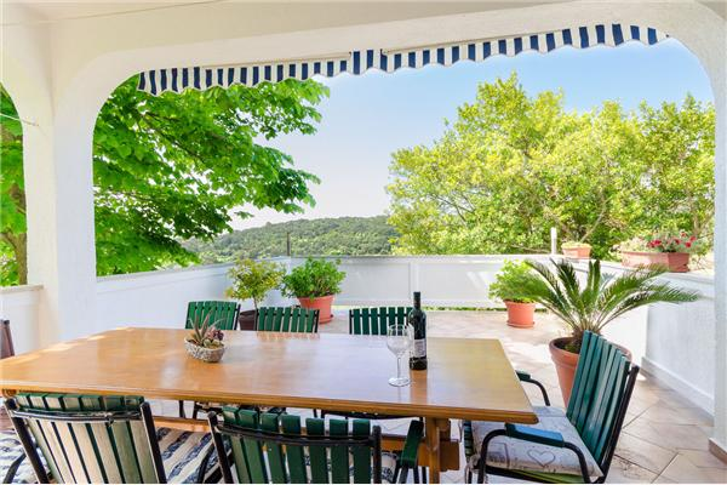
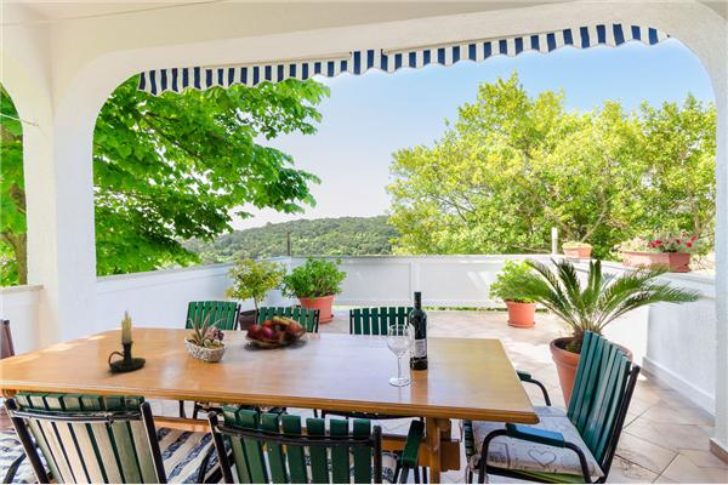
+ fruit basket [244,315,308,350]
+ candle holder [107,308,147,375]
